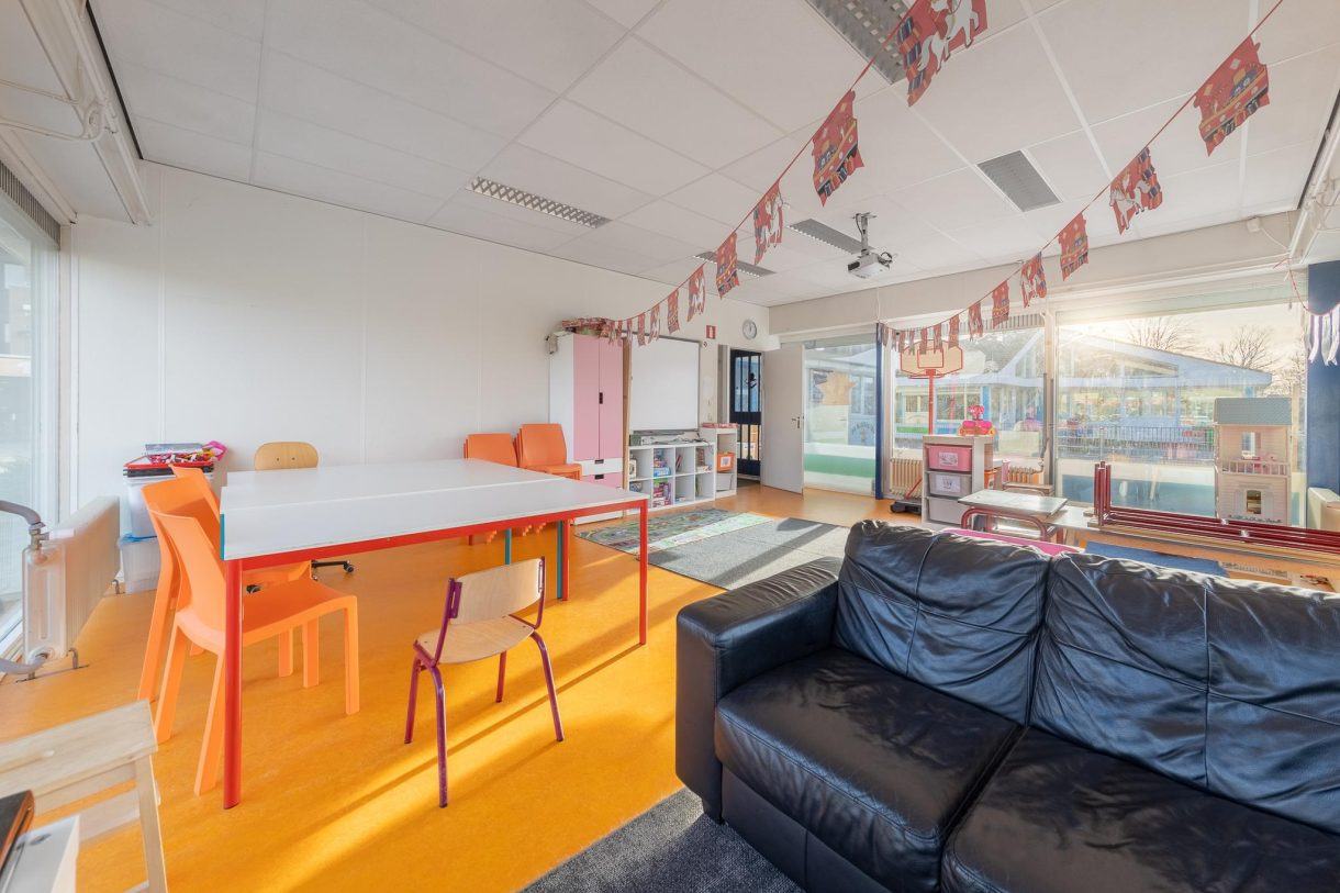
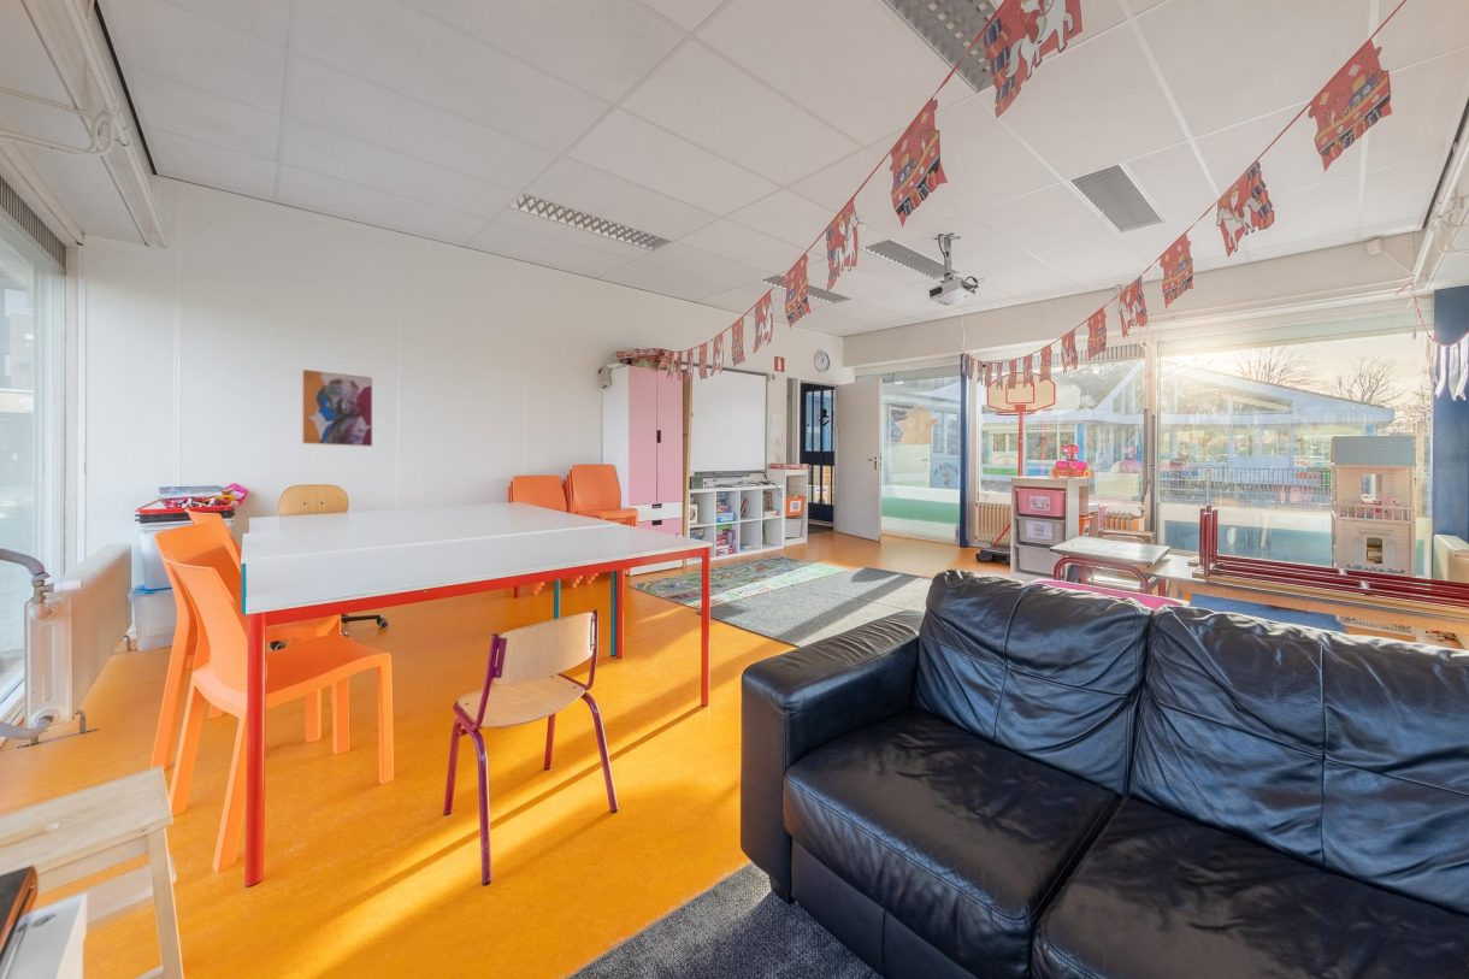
+ wall art [301,367,374,448]
